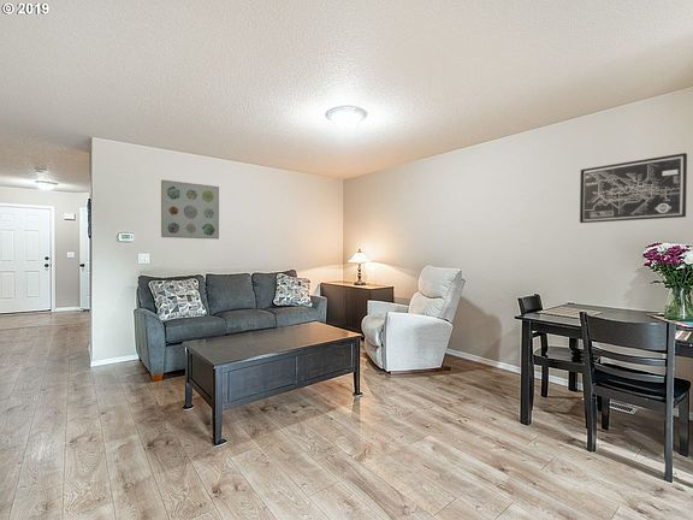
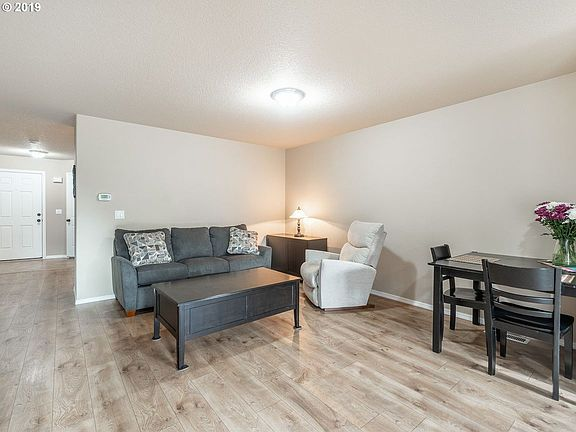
- wall art [579,152,688,224]
- wall art [160,179,220,241]
